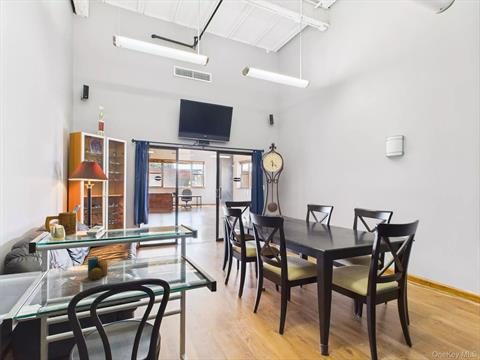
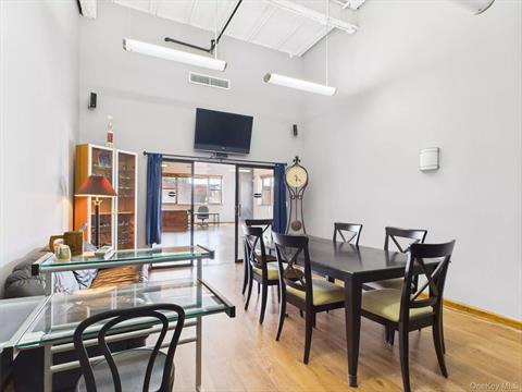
- candle [87,256,109,281]
